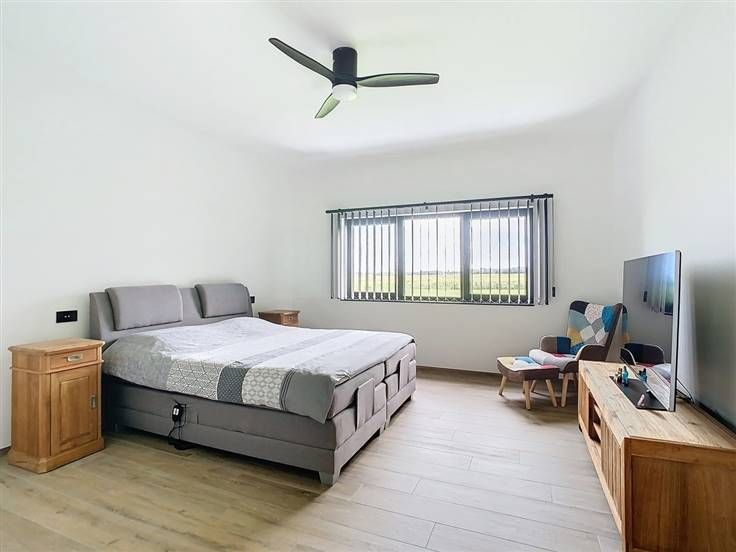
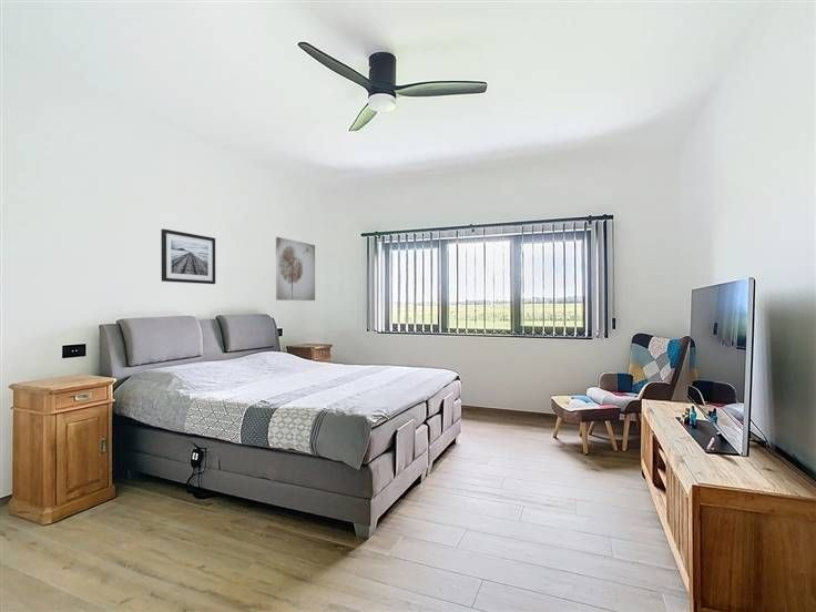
+ wall art [275,236,316,302]
+ wall art [160,228,216,285]
